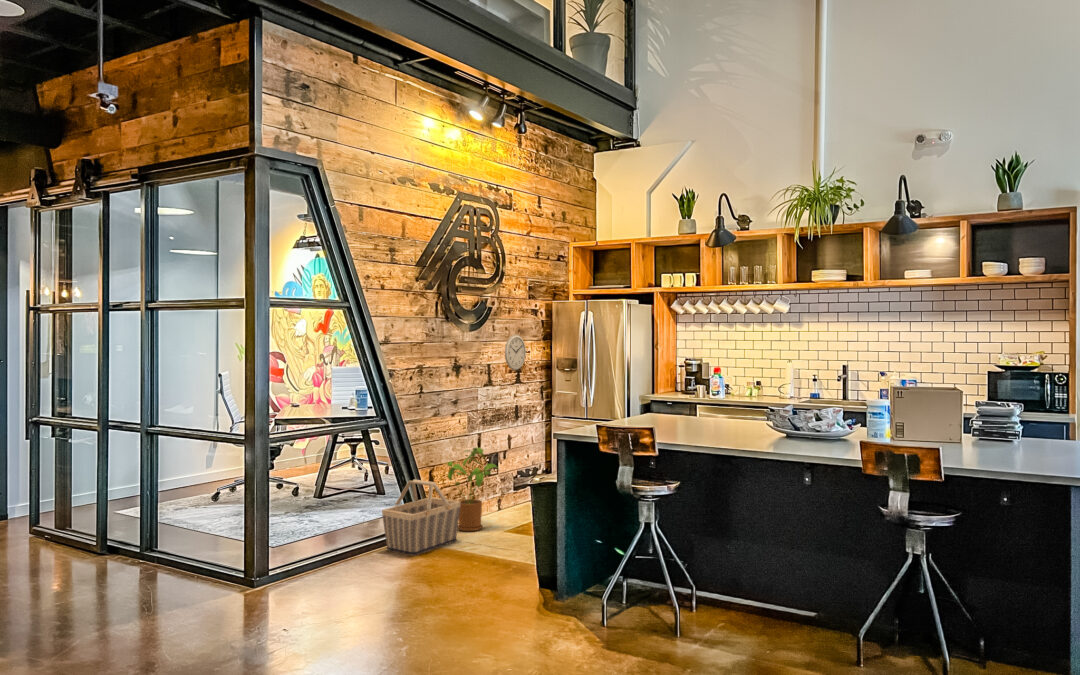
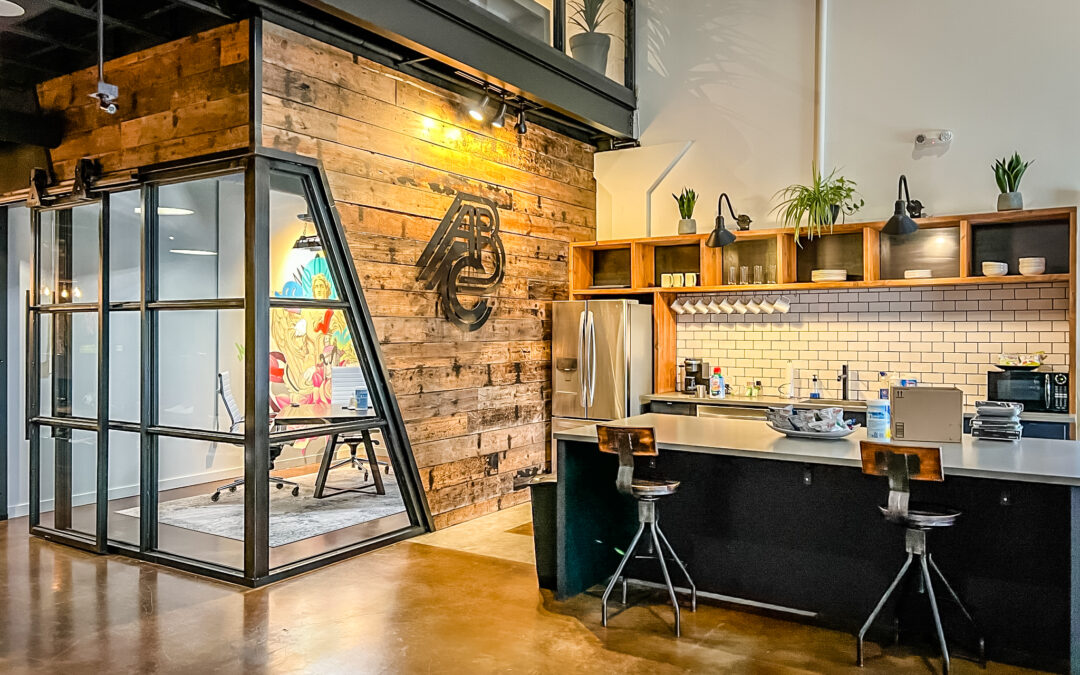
- house plant [446,447,500,532]
- basket [381,479,461,557]
- wall clock [504,334,527,371]
